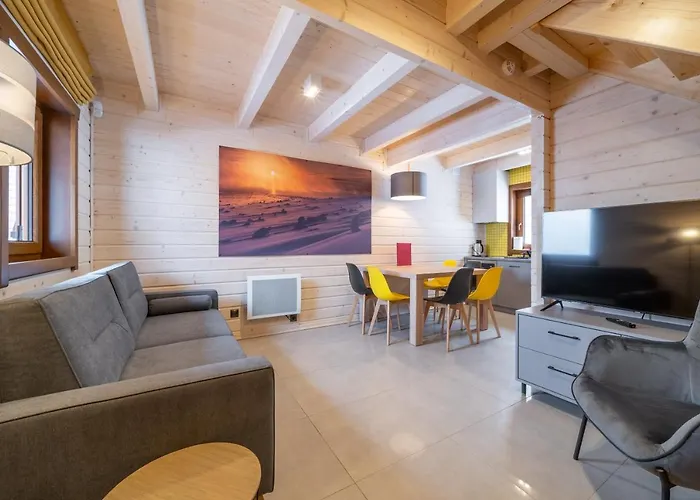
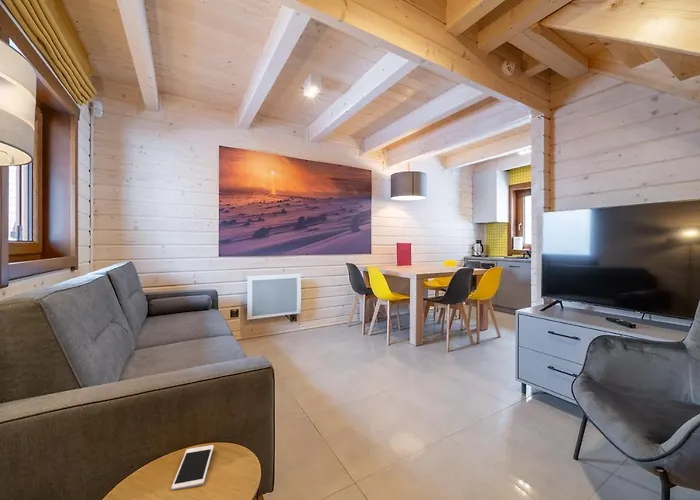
+ cell phone [170,444,215,491]
